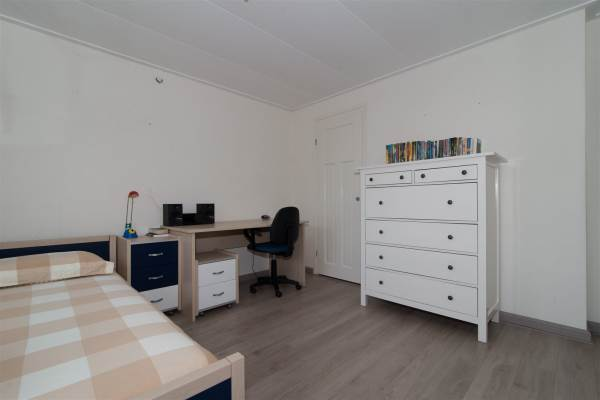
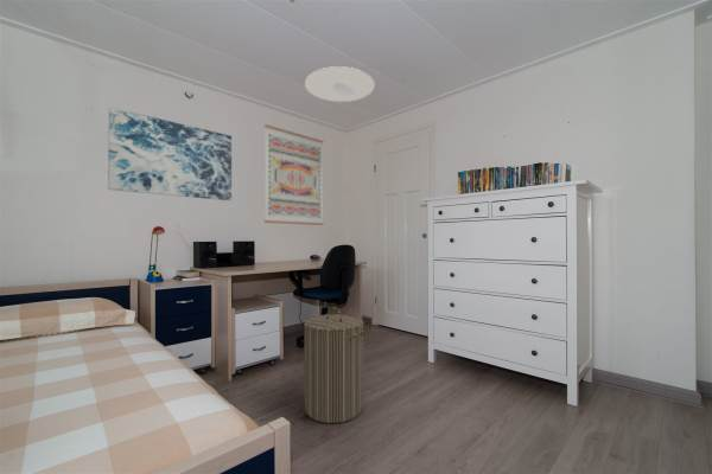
+ wall art [107,107,233,201]
+ laundry hamper [303,307,367,424]
+ ceiling light [304,65,376,103]
+ wall art [263,123,325,226]
